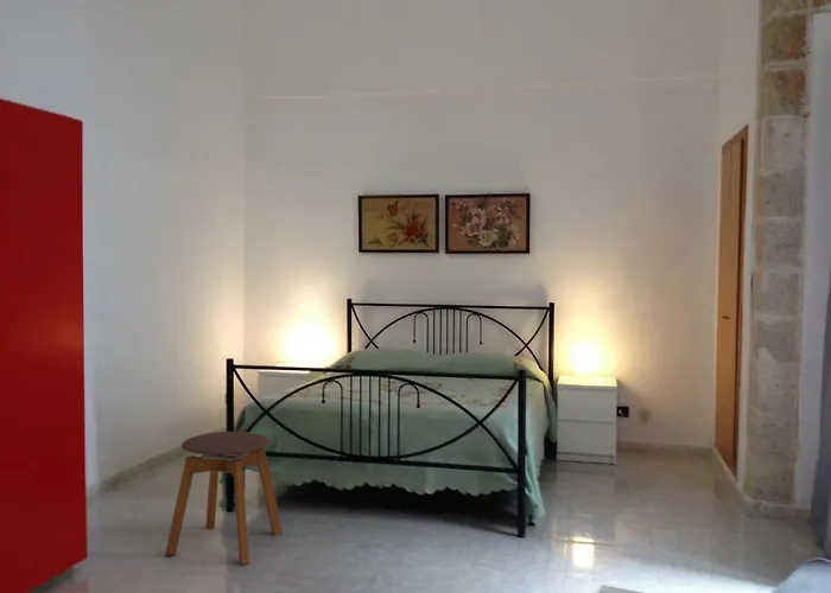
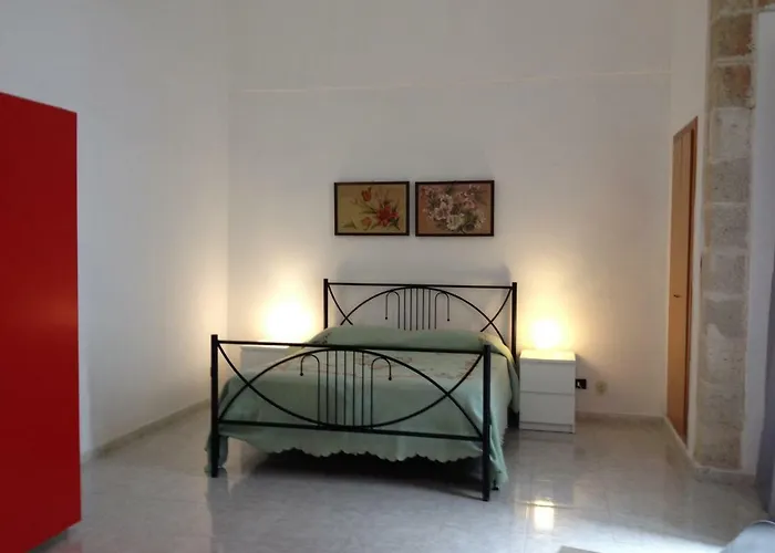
- stool [164,431,284,566]
